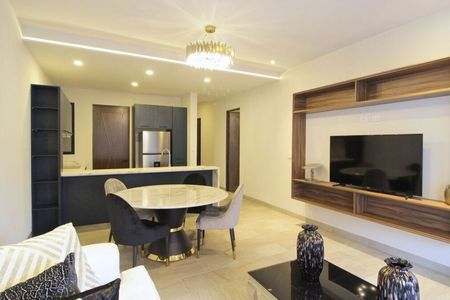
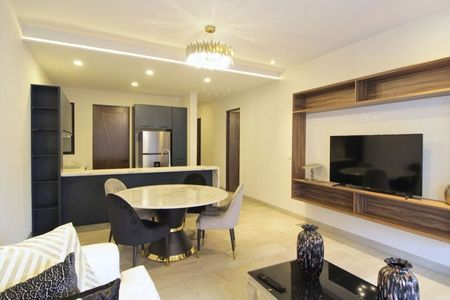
+ remote control [255,272,287,293]
